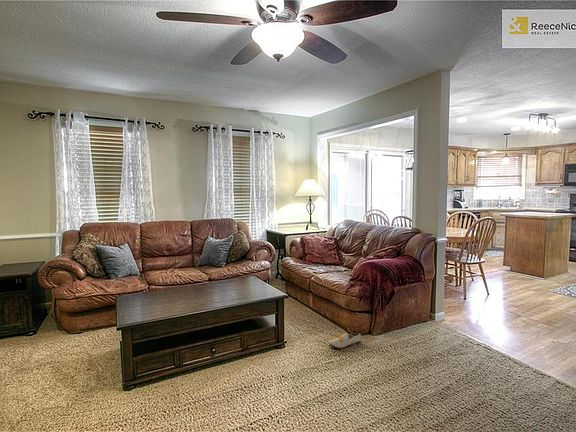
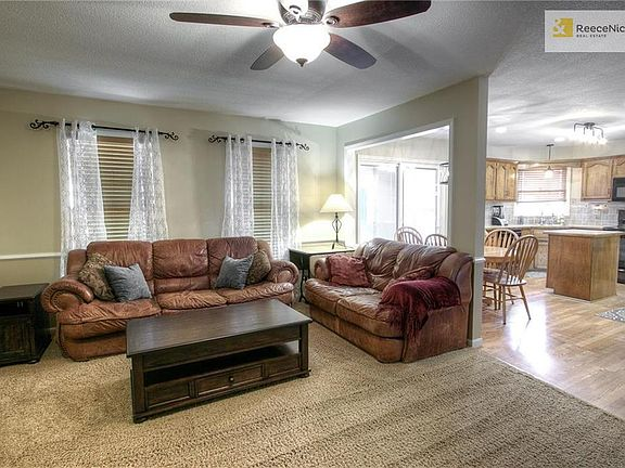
- shoe [328,332,362,350]
